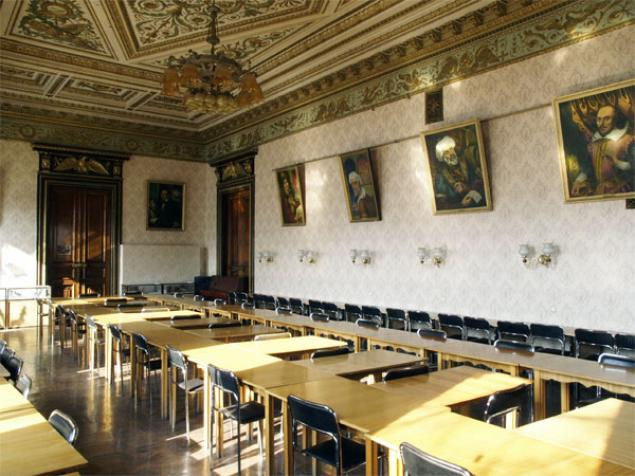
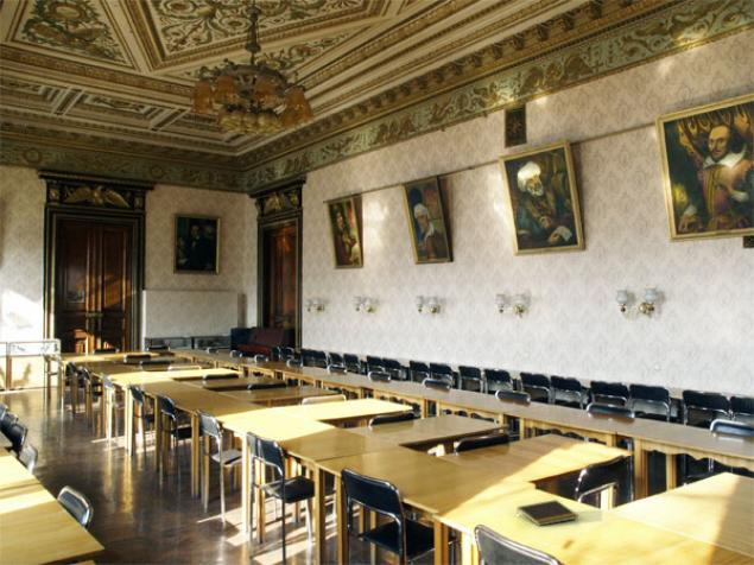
+ notepad [517,499,579,527]
